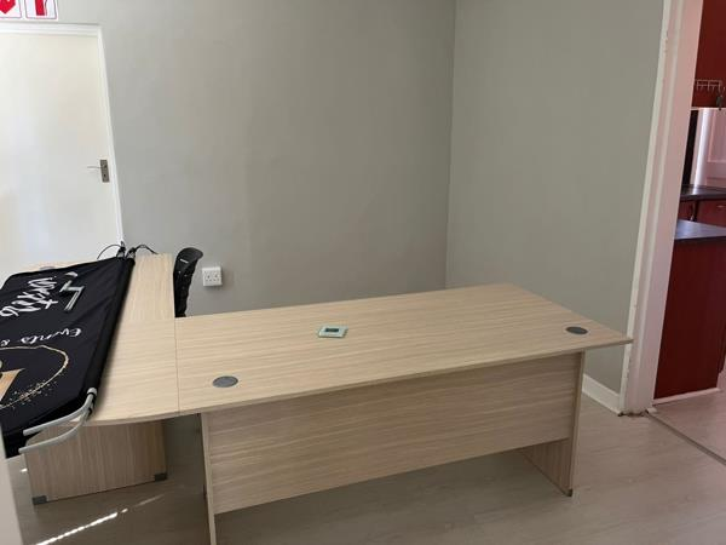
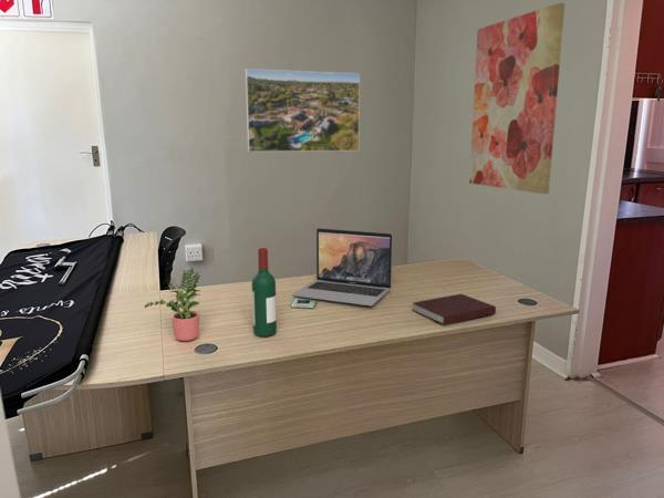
+ notebook [411,293,497,326]
+ potted plant [144,268,201,342]
+ wall art [468,2,566,195]
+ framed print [245,68,361,153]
+ laptop [291,227,394,307]
+ wine bottle [251,247,278,338]
